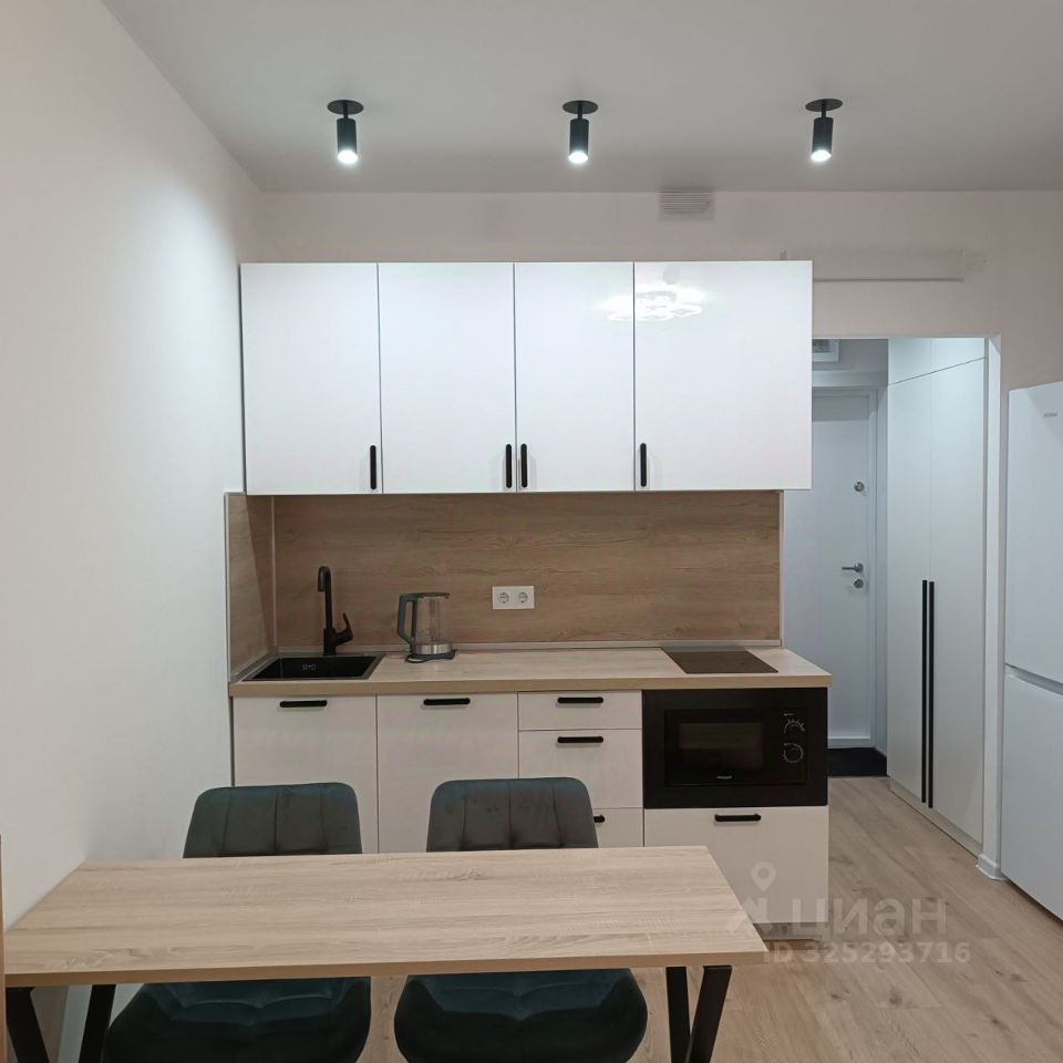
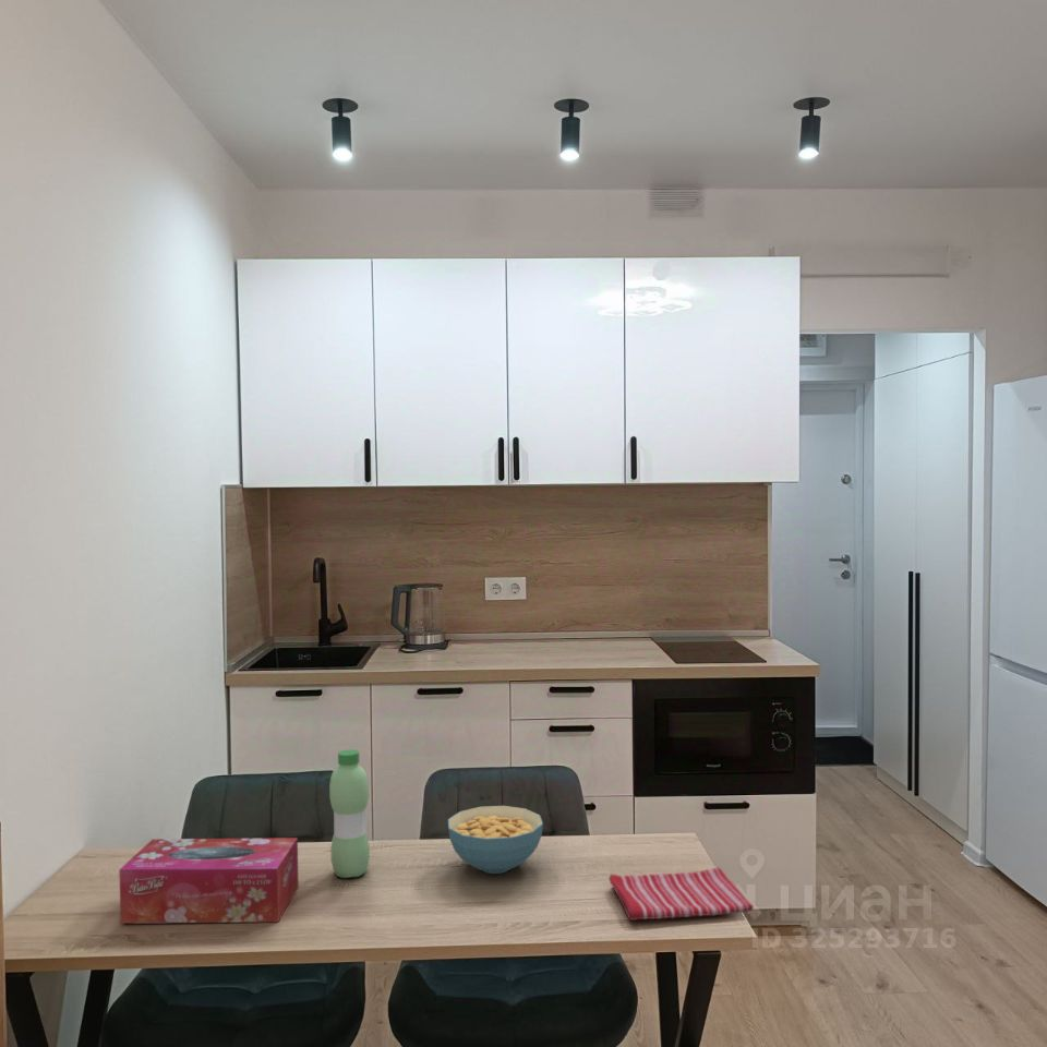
+ water bottle [328,748,371,879]
+ tissue box [118,837,300,925]
+ dish towel [607,867,755,922]
+ cereal bowl [447,805,544,875]
